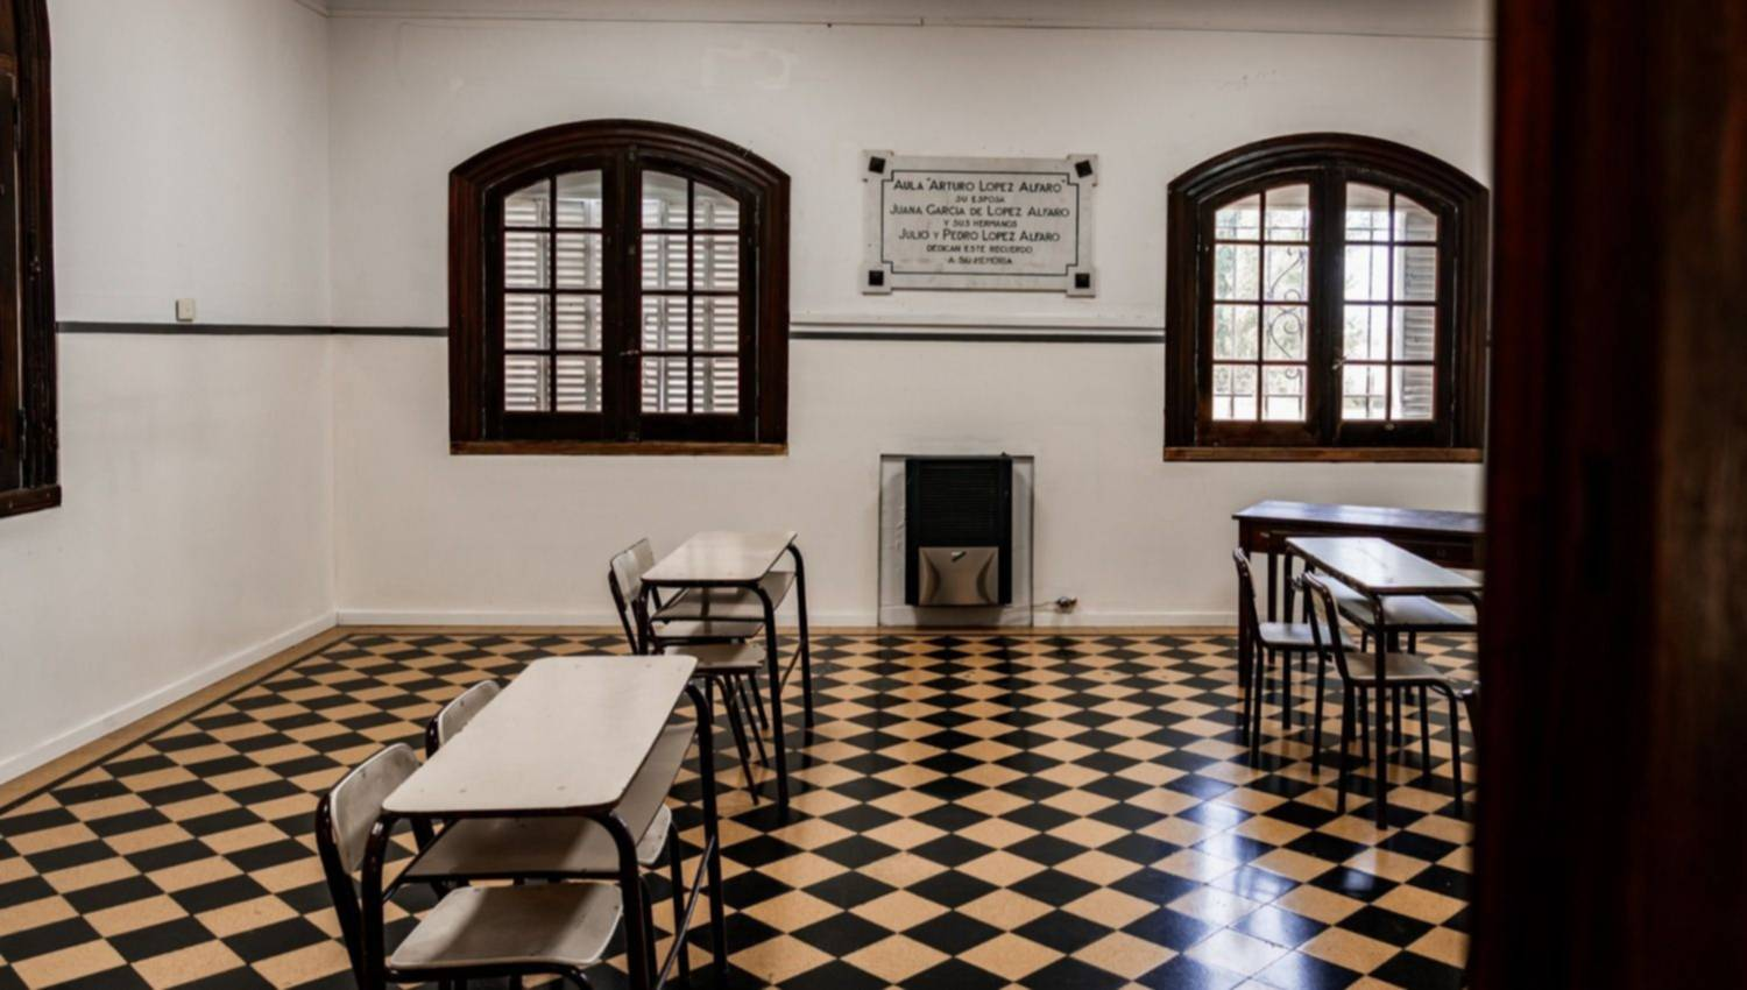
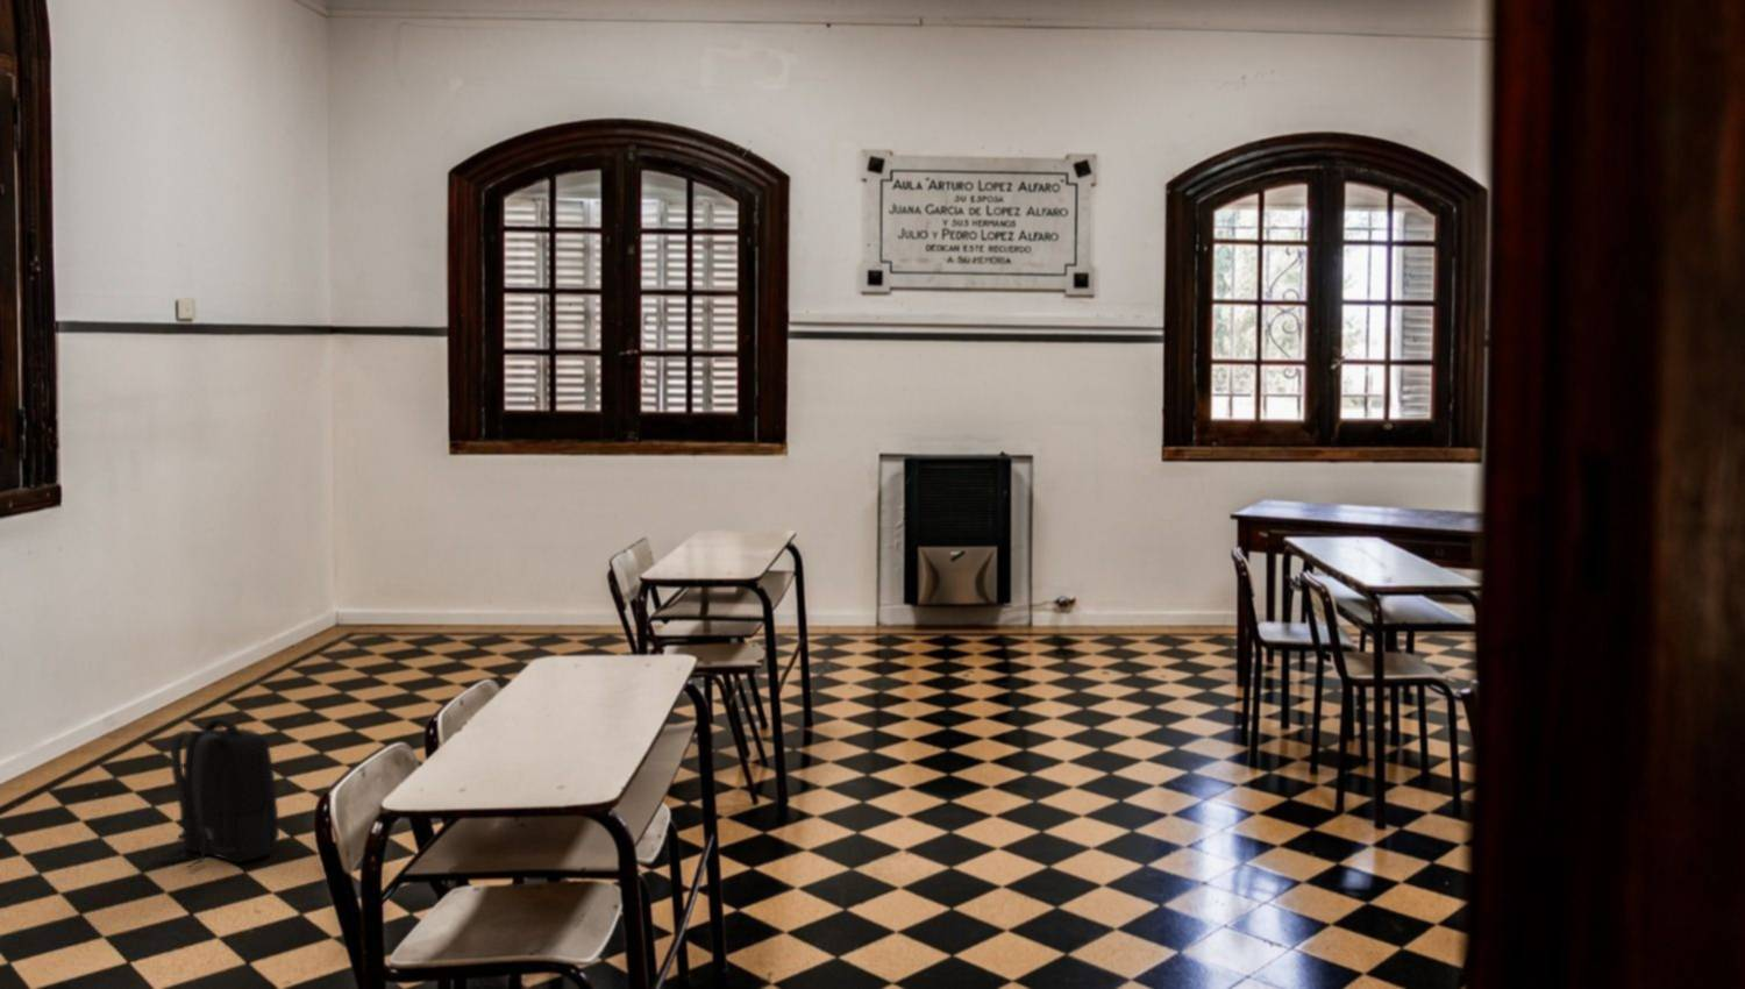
+ backpack [158,718,280,869]
